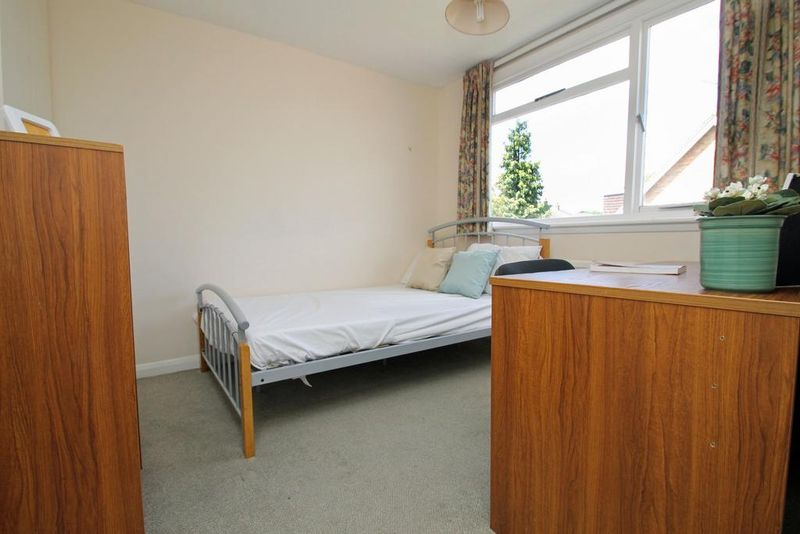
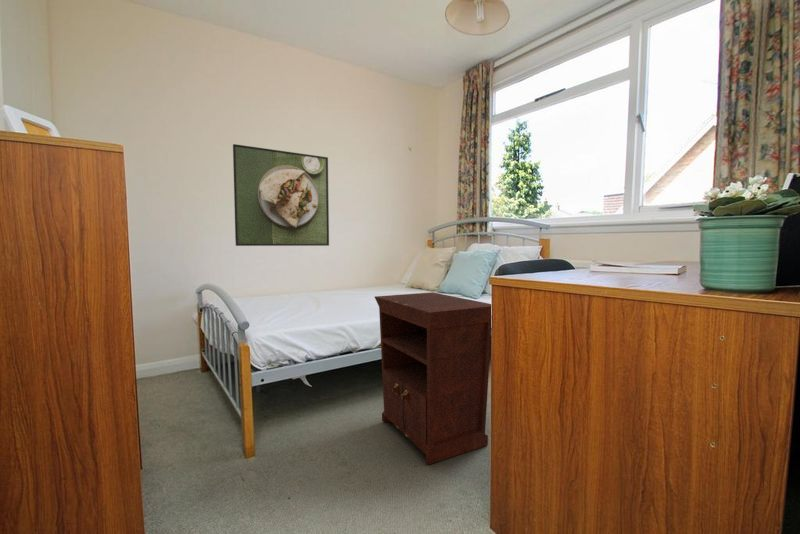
+ nightstand [374,291,492,466]
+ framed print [232,143,330,247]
